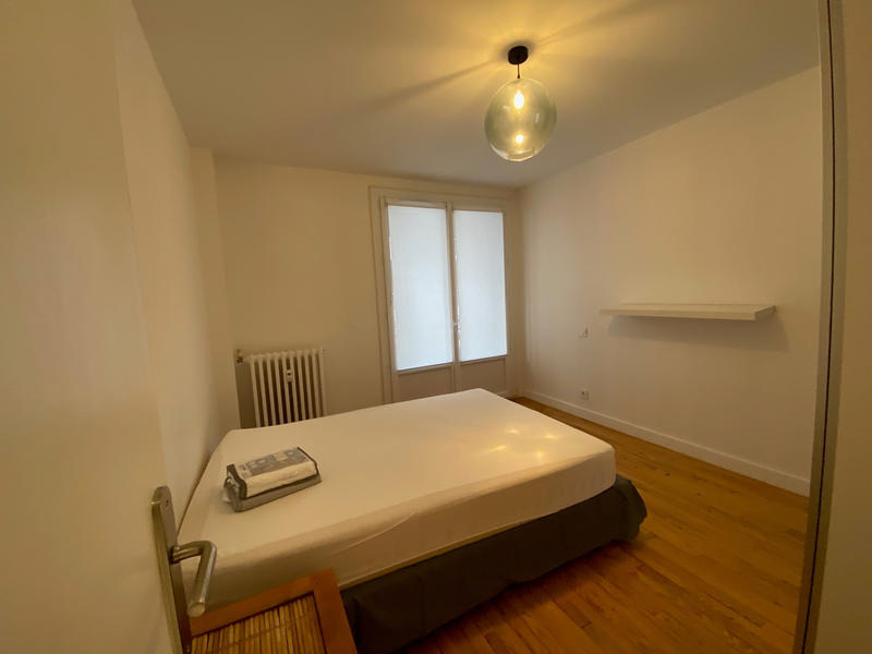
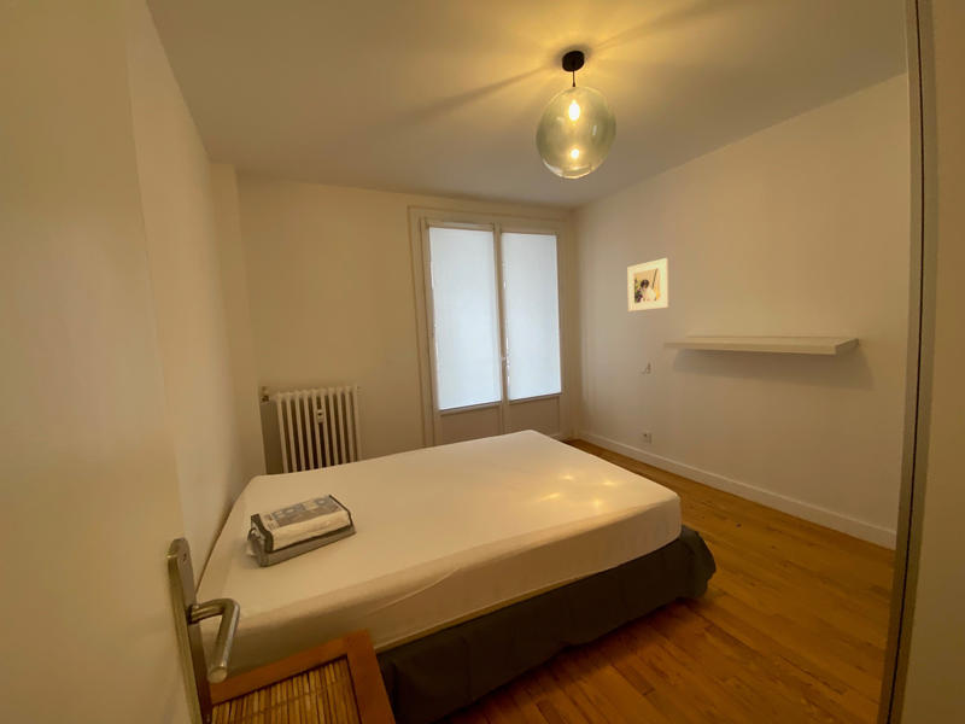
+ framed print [626,257,669,313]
